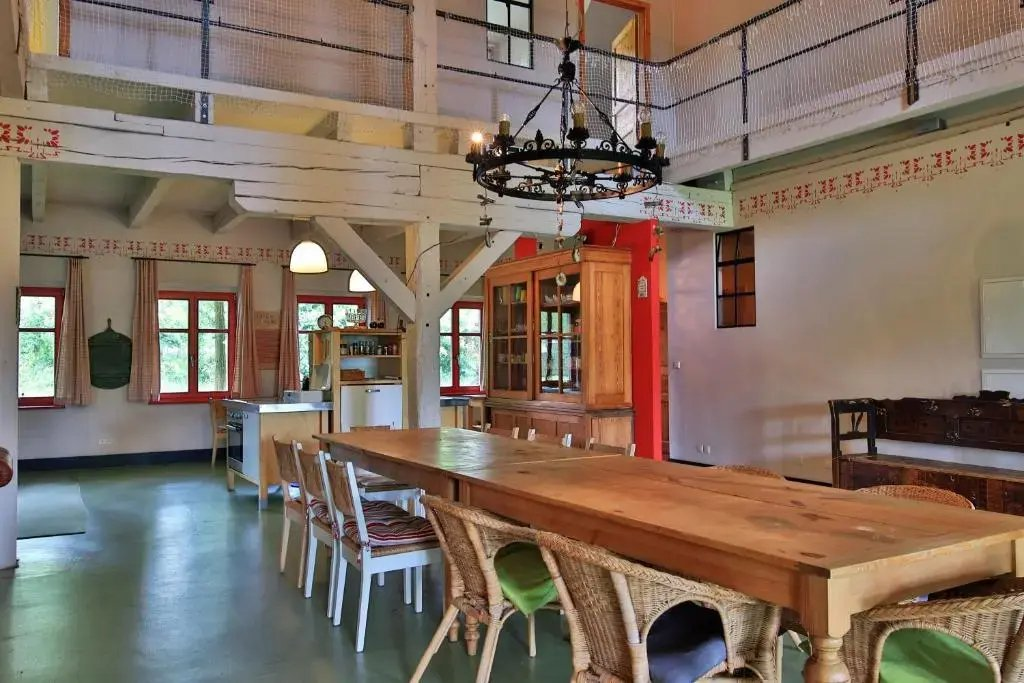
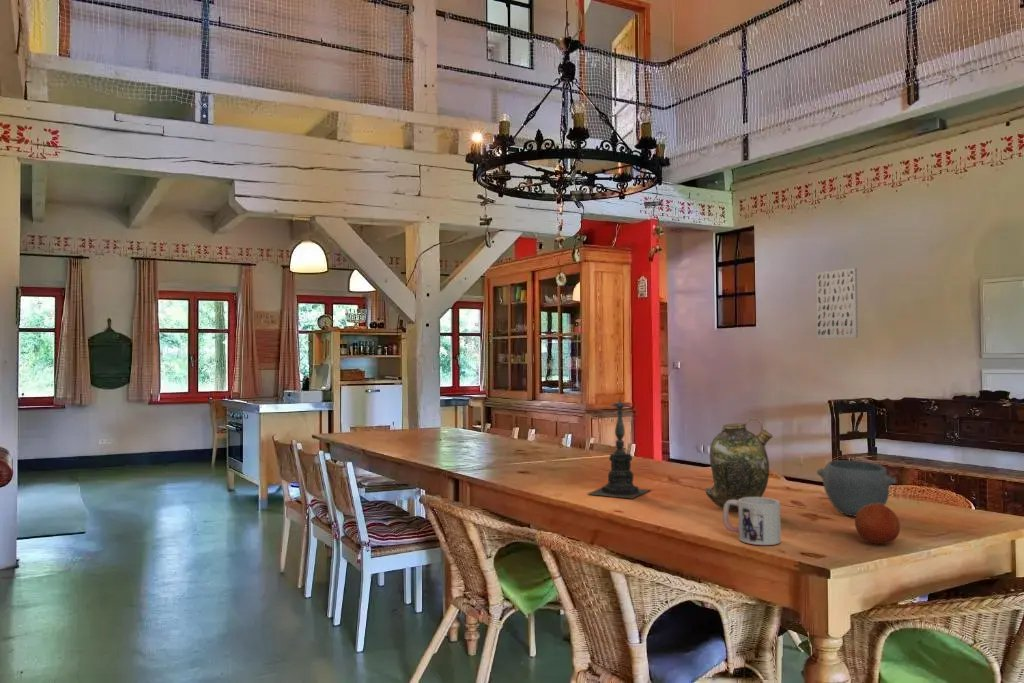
+ mug [722,496,782,546]
+ bowl [816,459,897,517]
+ candle holder [586,397,651,500]
+ fruit [854,503,901,545]
+ wall art [815,267,859,340]
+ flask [704,416,774,511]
